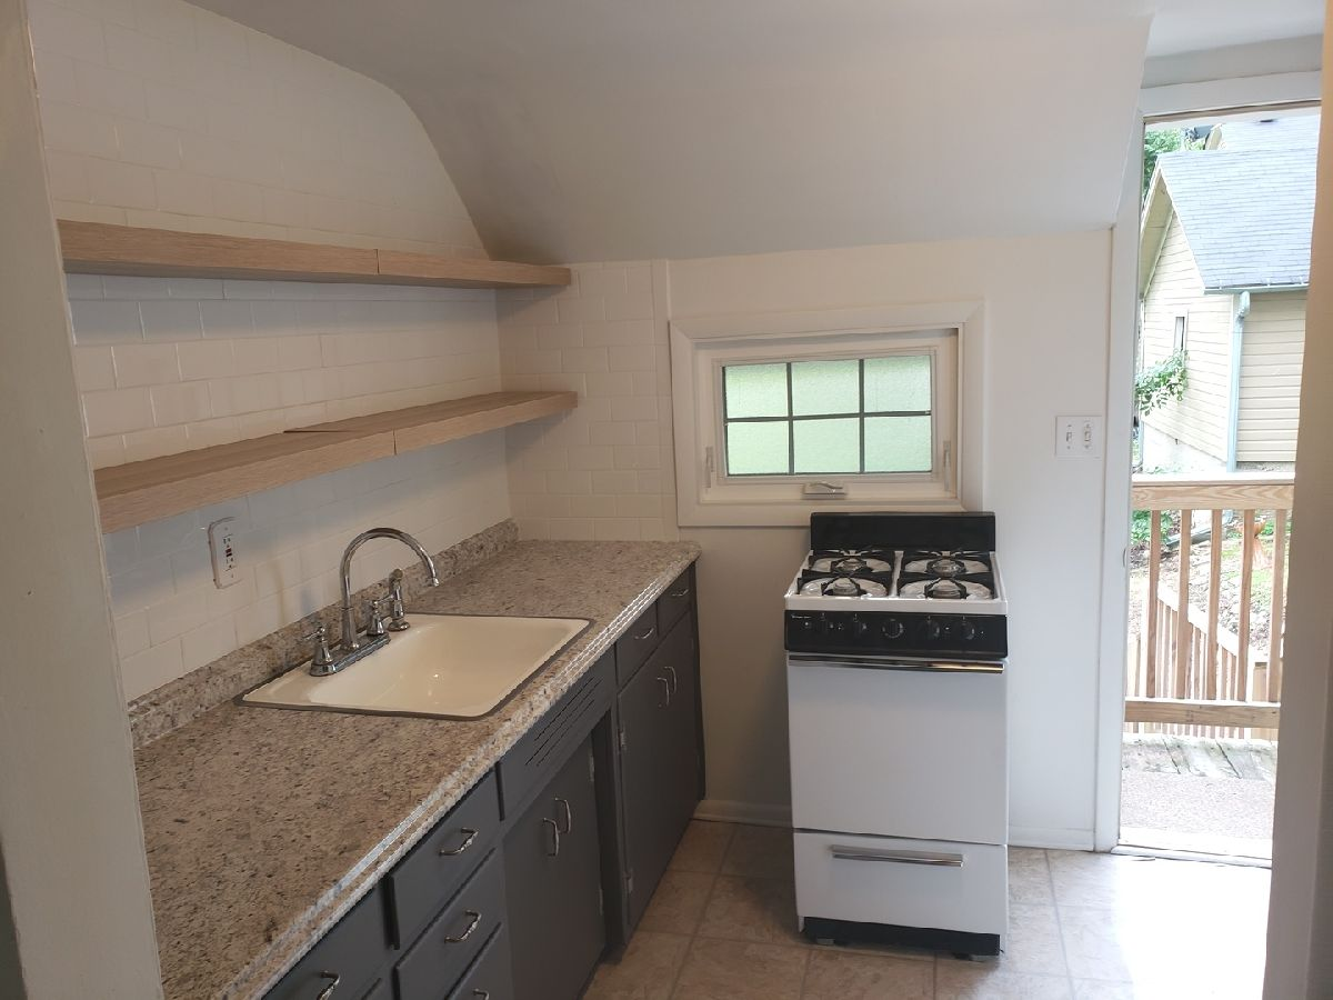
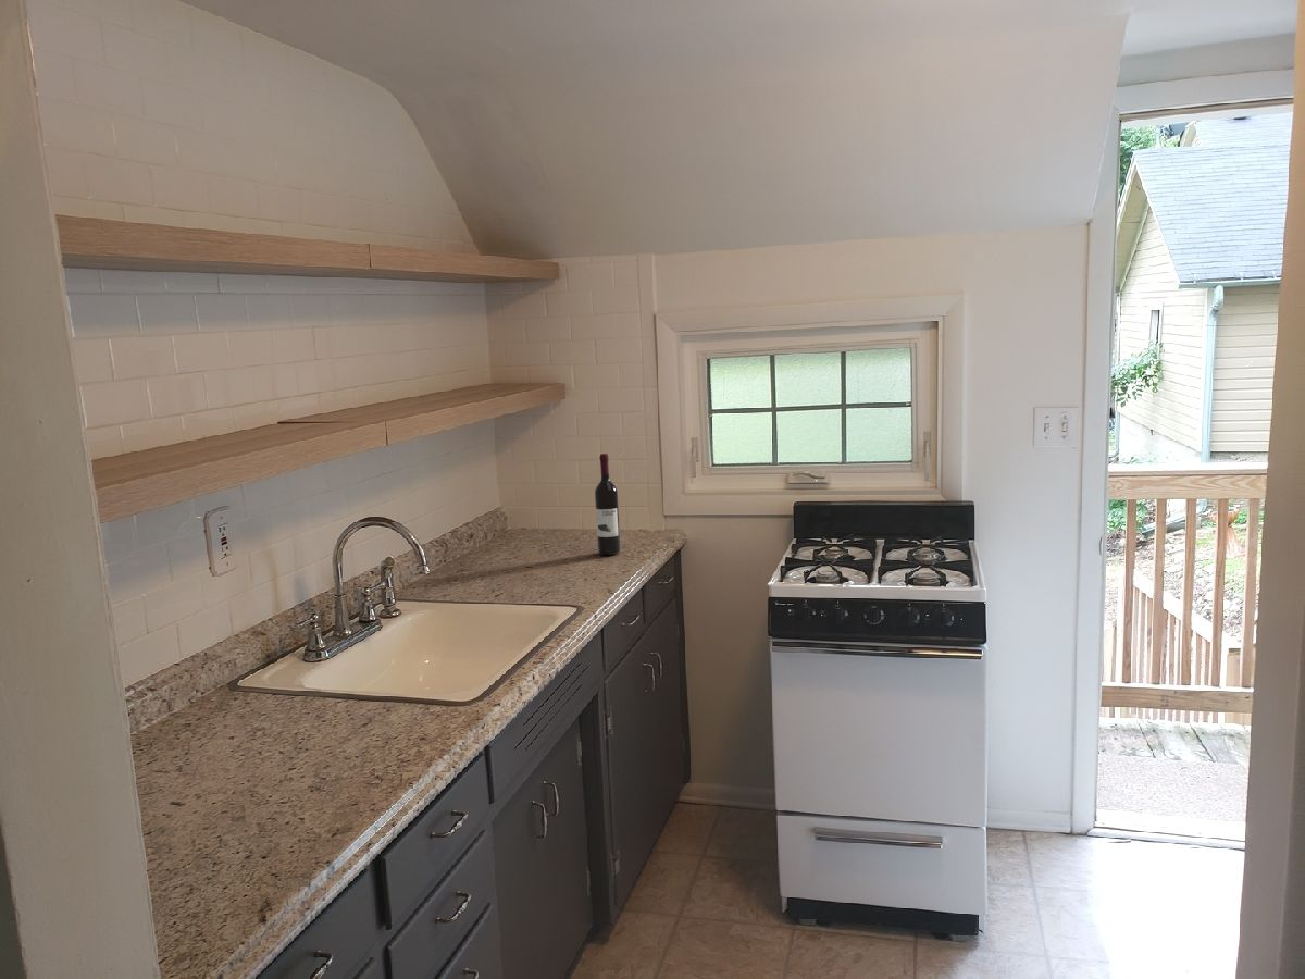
+ wine bottle [594,453,621,557]
